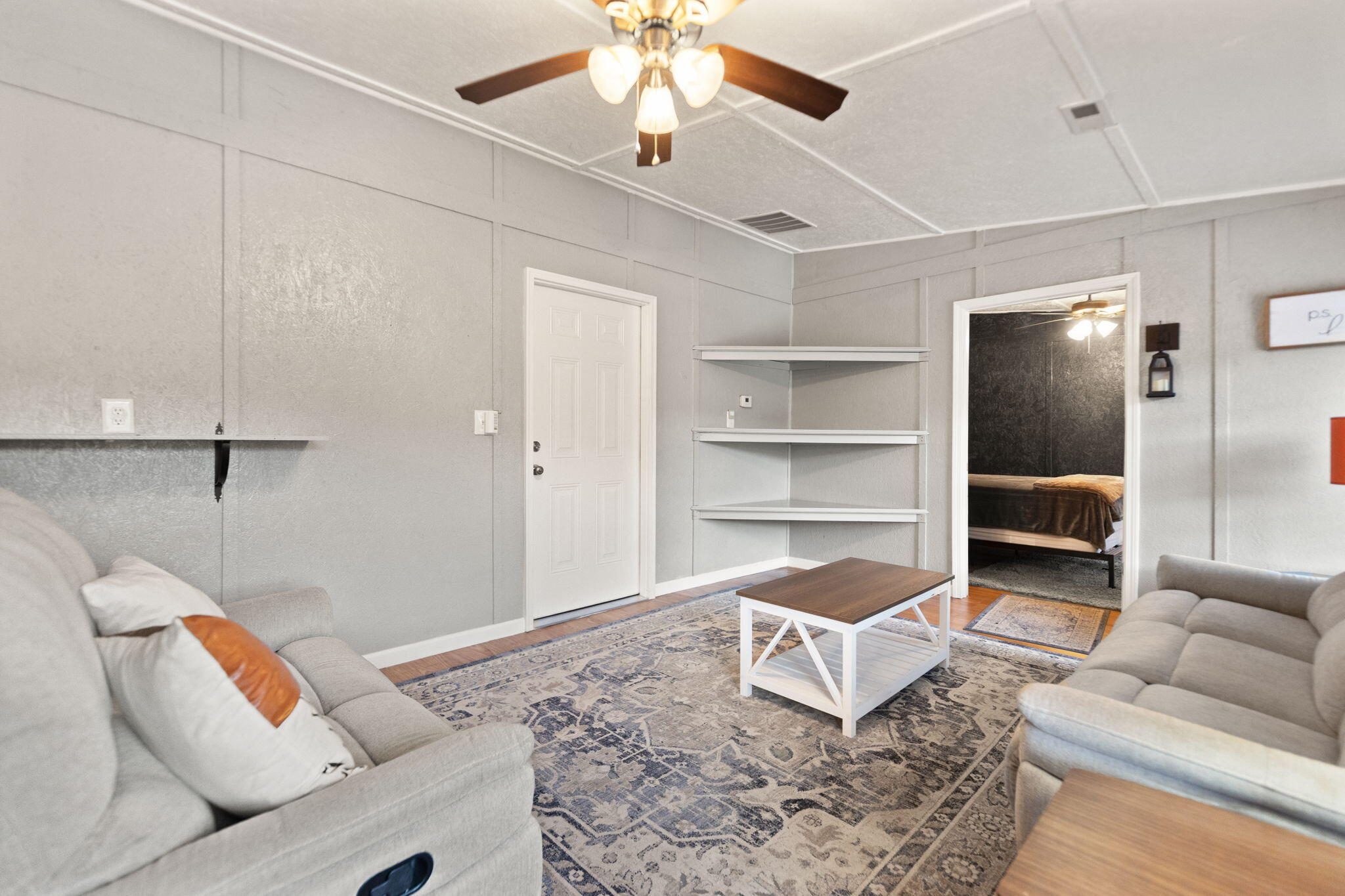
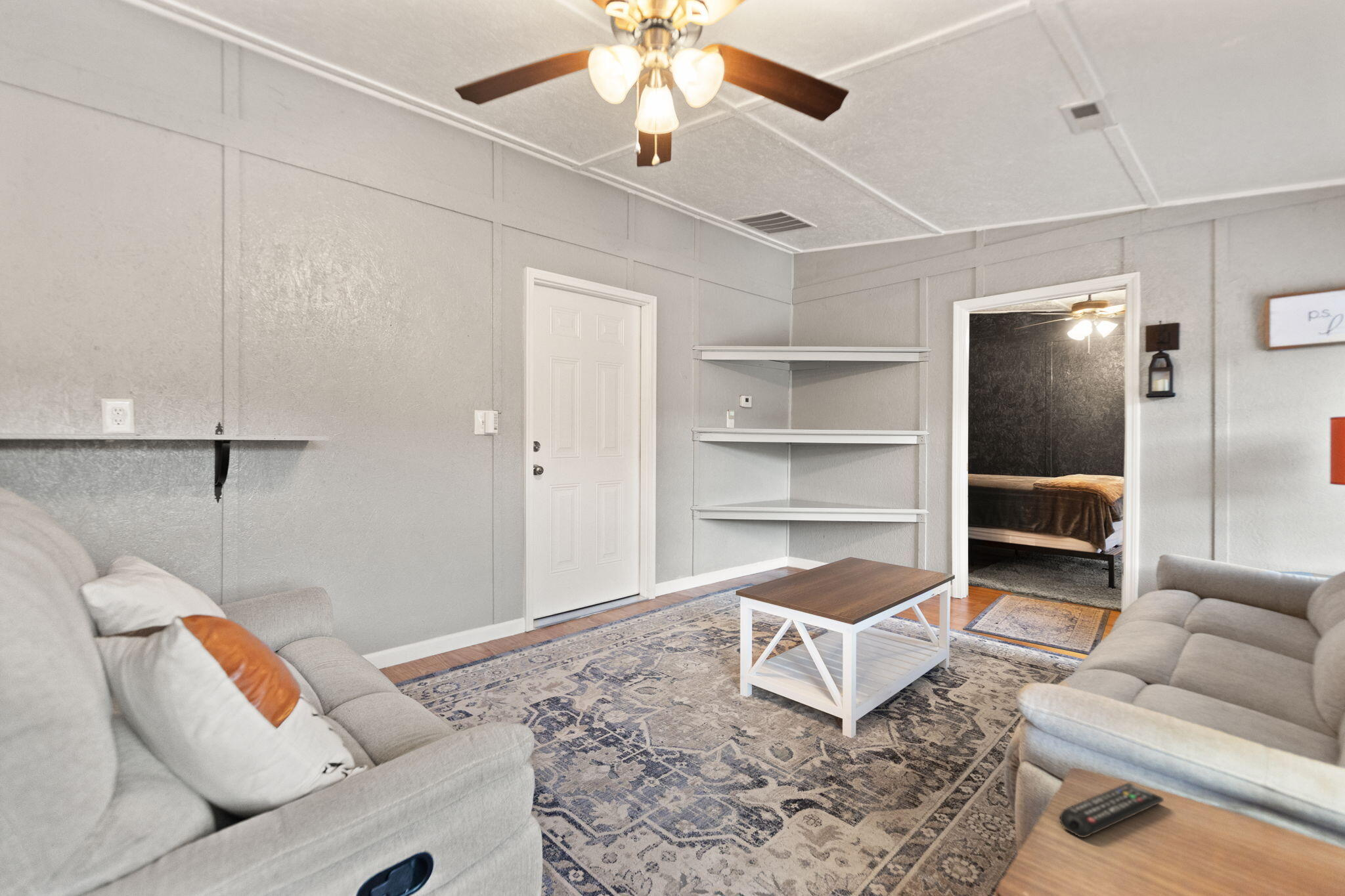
+ remote control [1059,782,1164,838]
